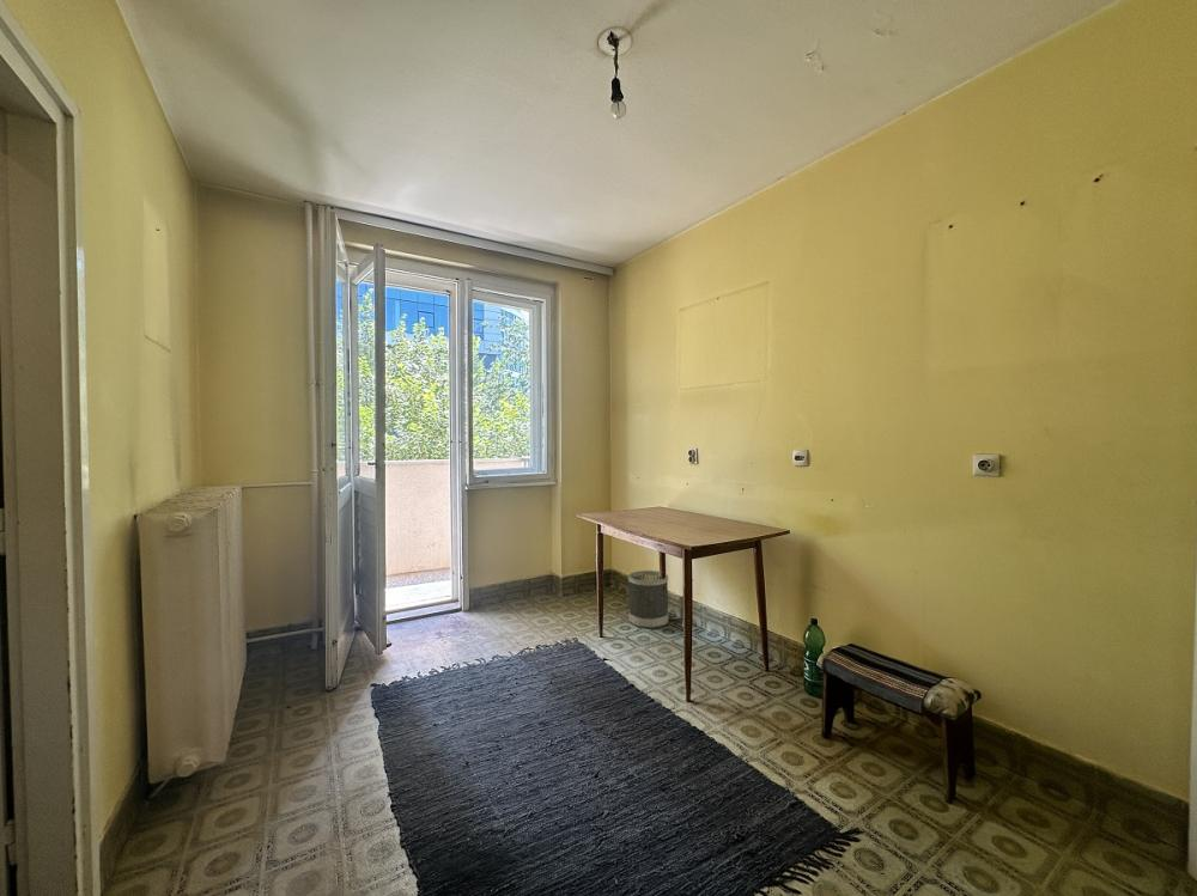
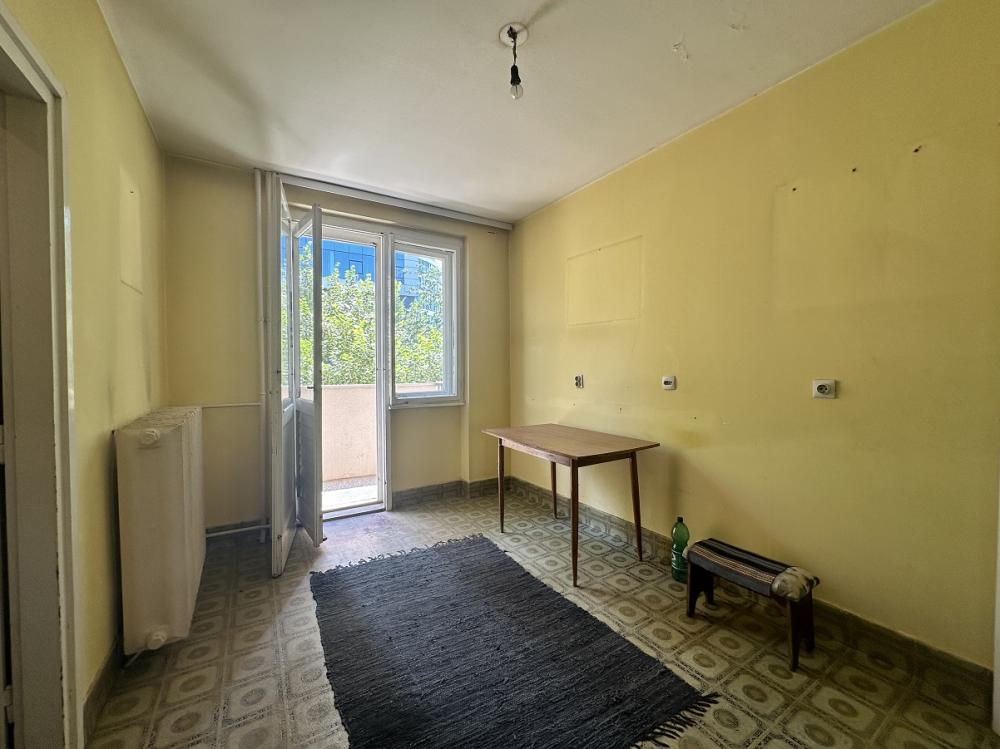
- wastebasket [627,569,669,629]
